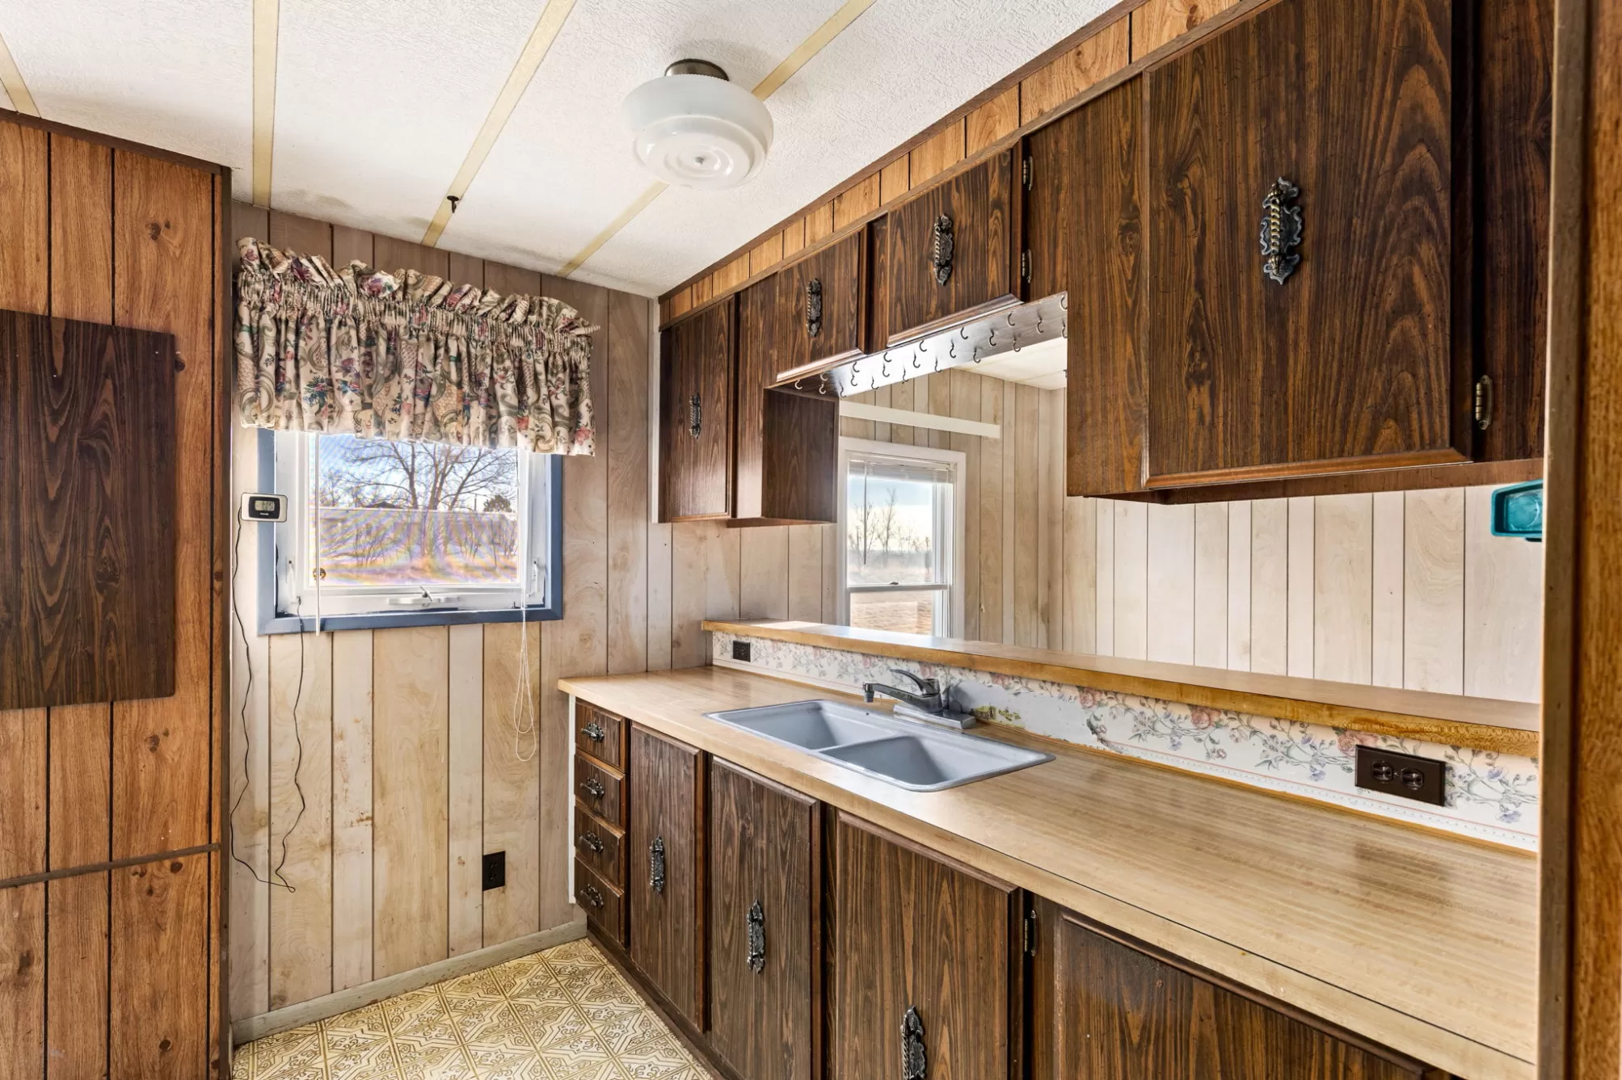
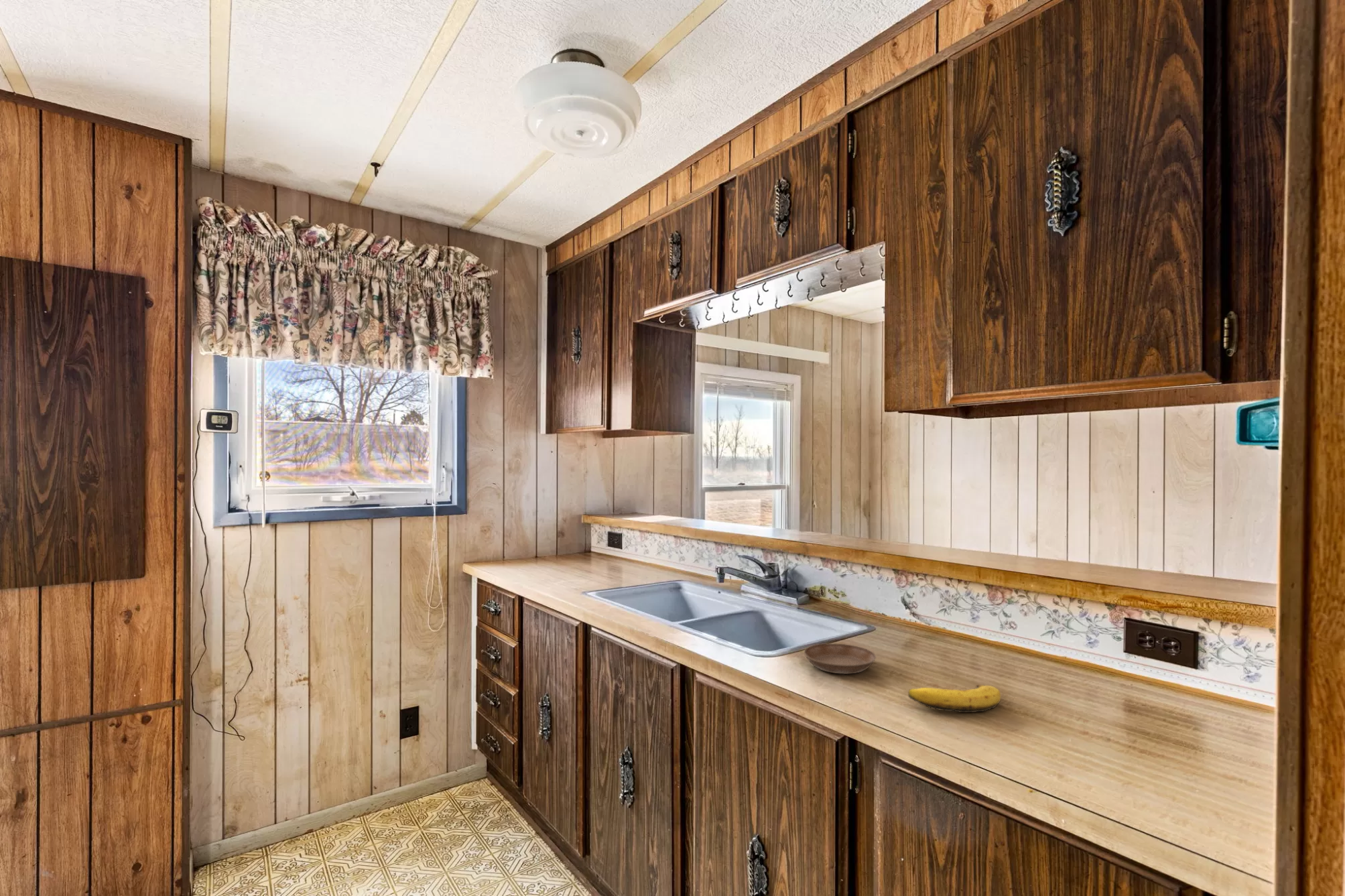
+ saucer [803,643,877,675]
+ banana [907,684,1002,713]
